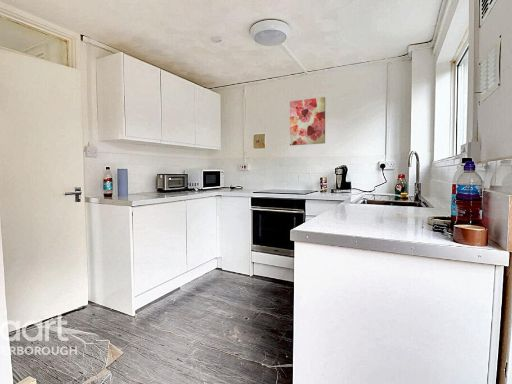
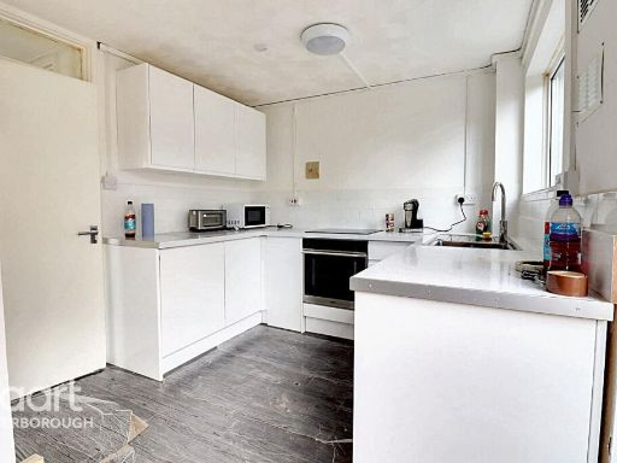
- wall art [289,96,326,146]
